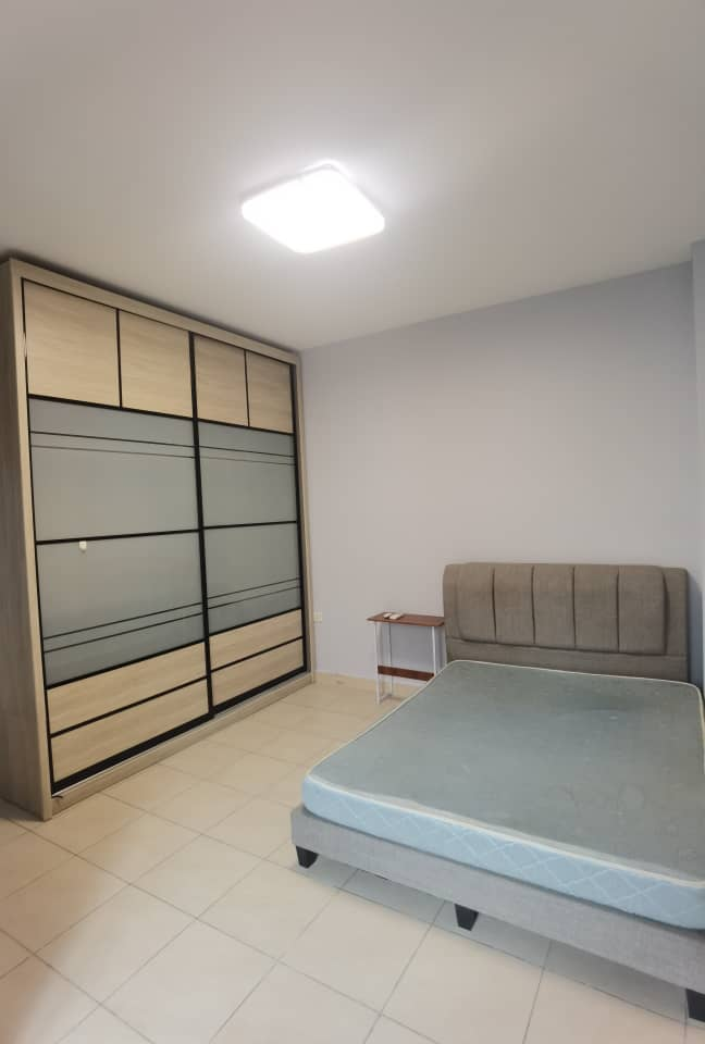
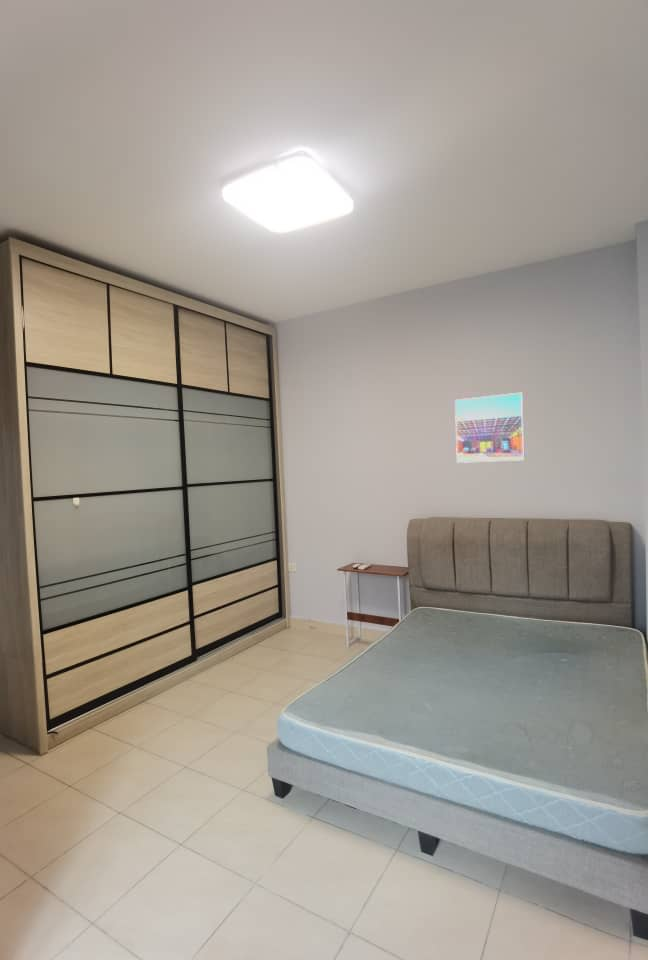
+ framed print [454,392,526,464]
